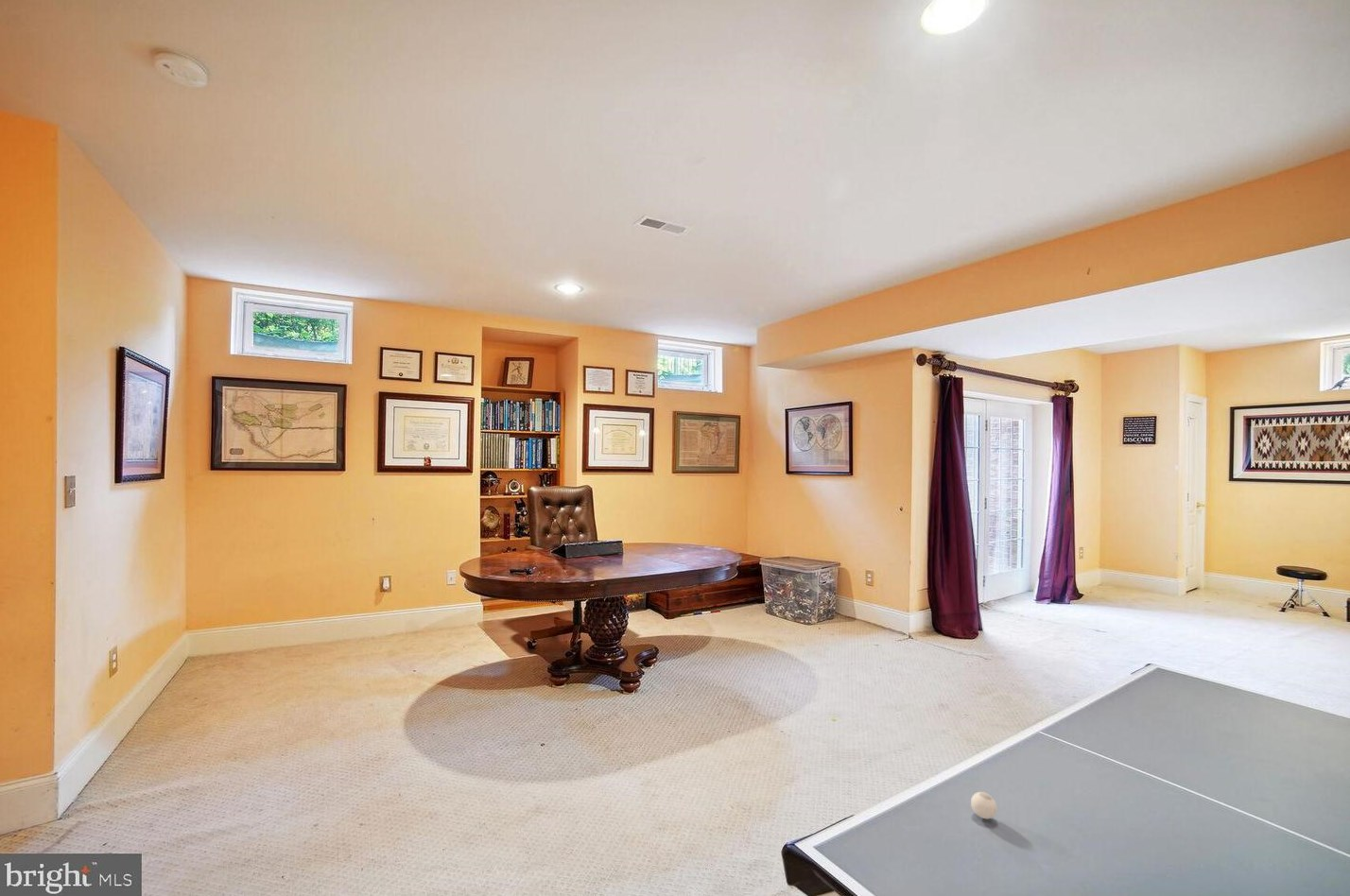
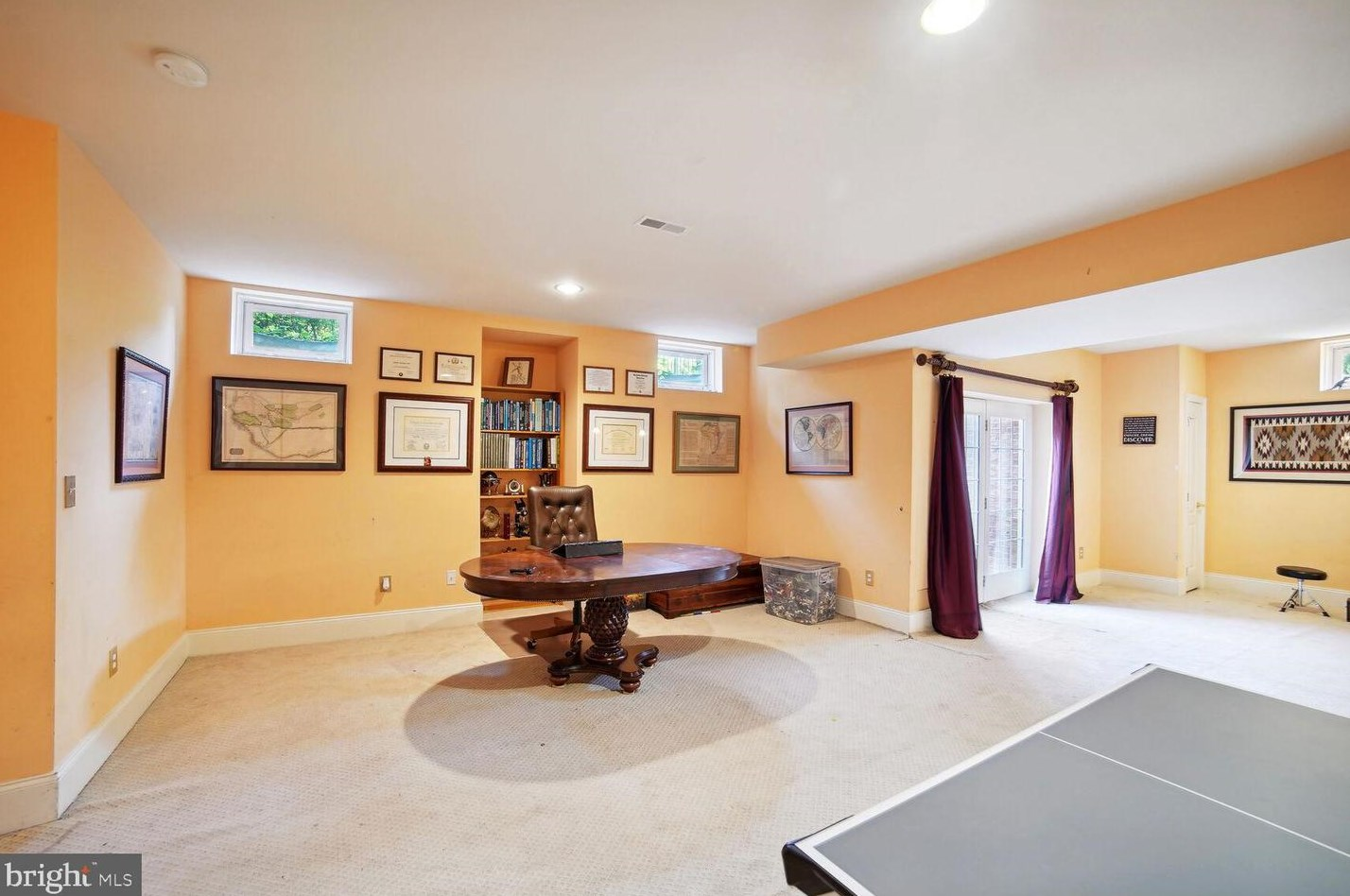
- ping-pong ball [970,791,998,819]
